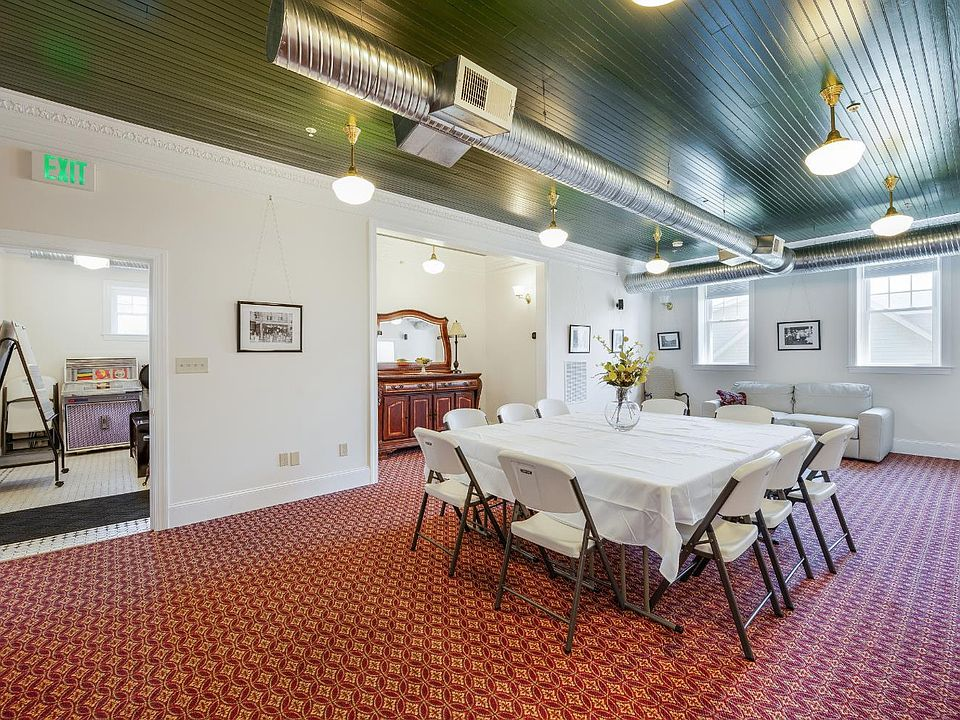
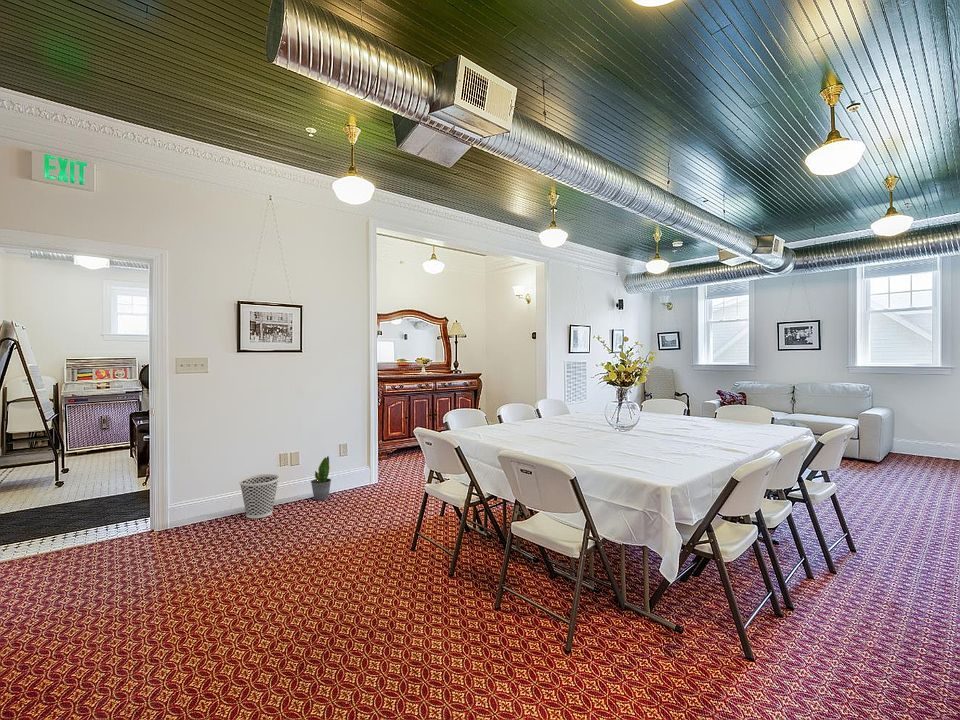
+ potted plant [310,455,332,501]
+ wastebasket [238,473,280,519]
